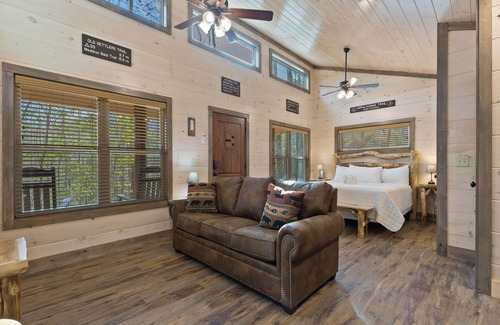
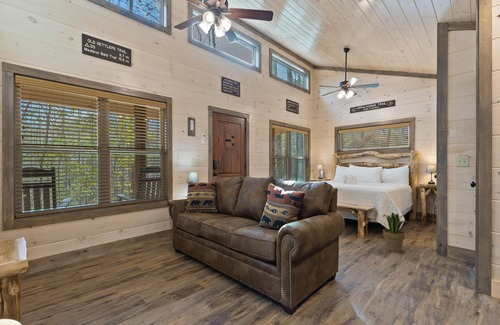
+ potted plant [382,212,407,253]
